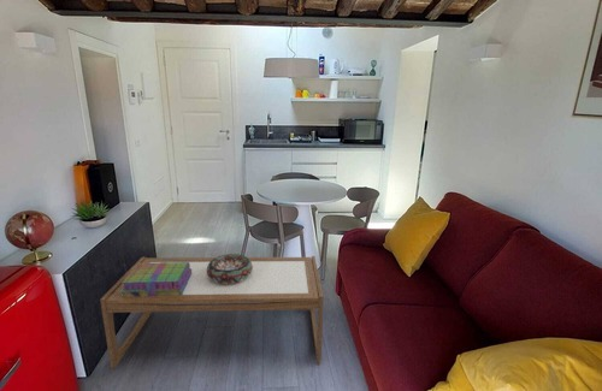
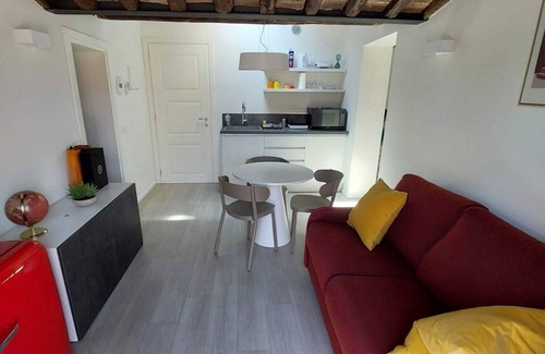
- stack of books [120,262,191,297]
- coffee table [99,255,325,371]
- decorative bowl [207,253,253,284]
